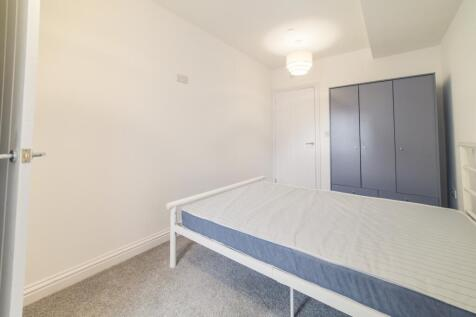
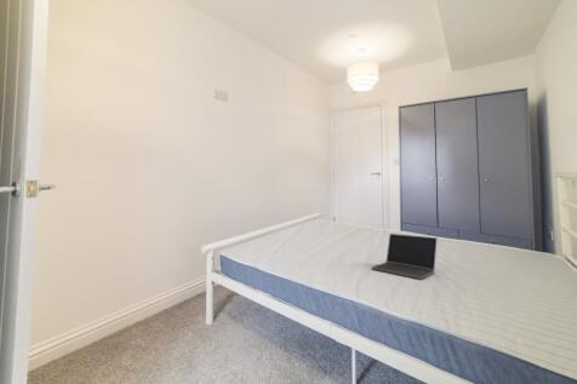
+ laptop computer [371,233,438,281]
